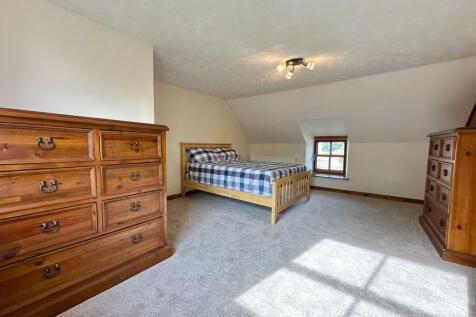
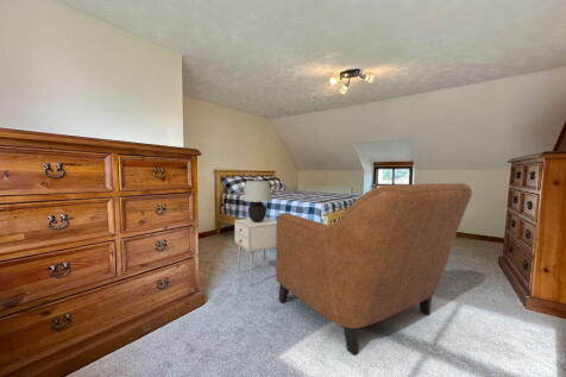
+ table lamp [241,180,273,222]
+ chair [275,182,473,356]
+ nightstand [233,216,277,288]
